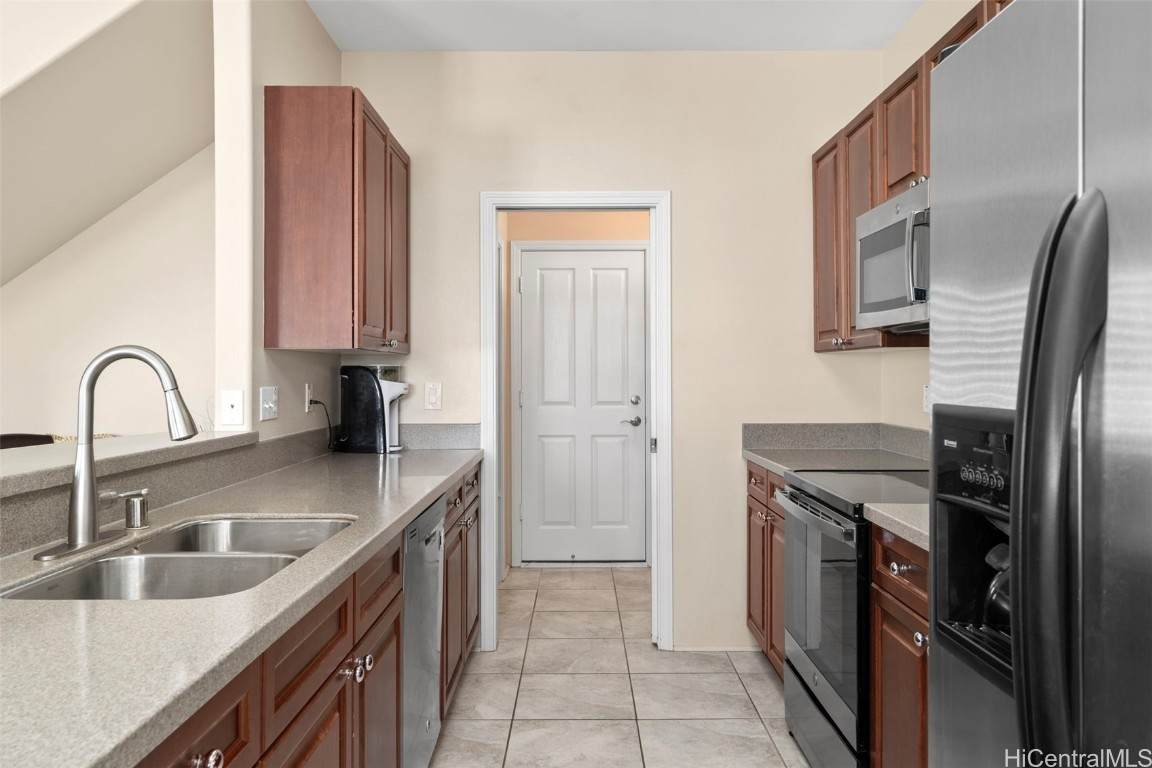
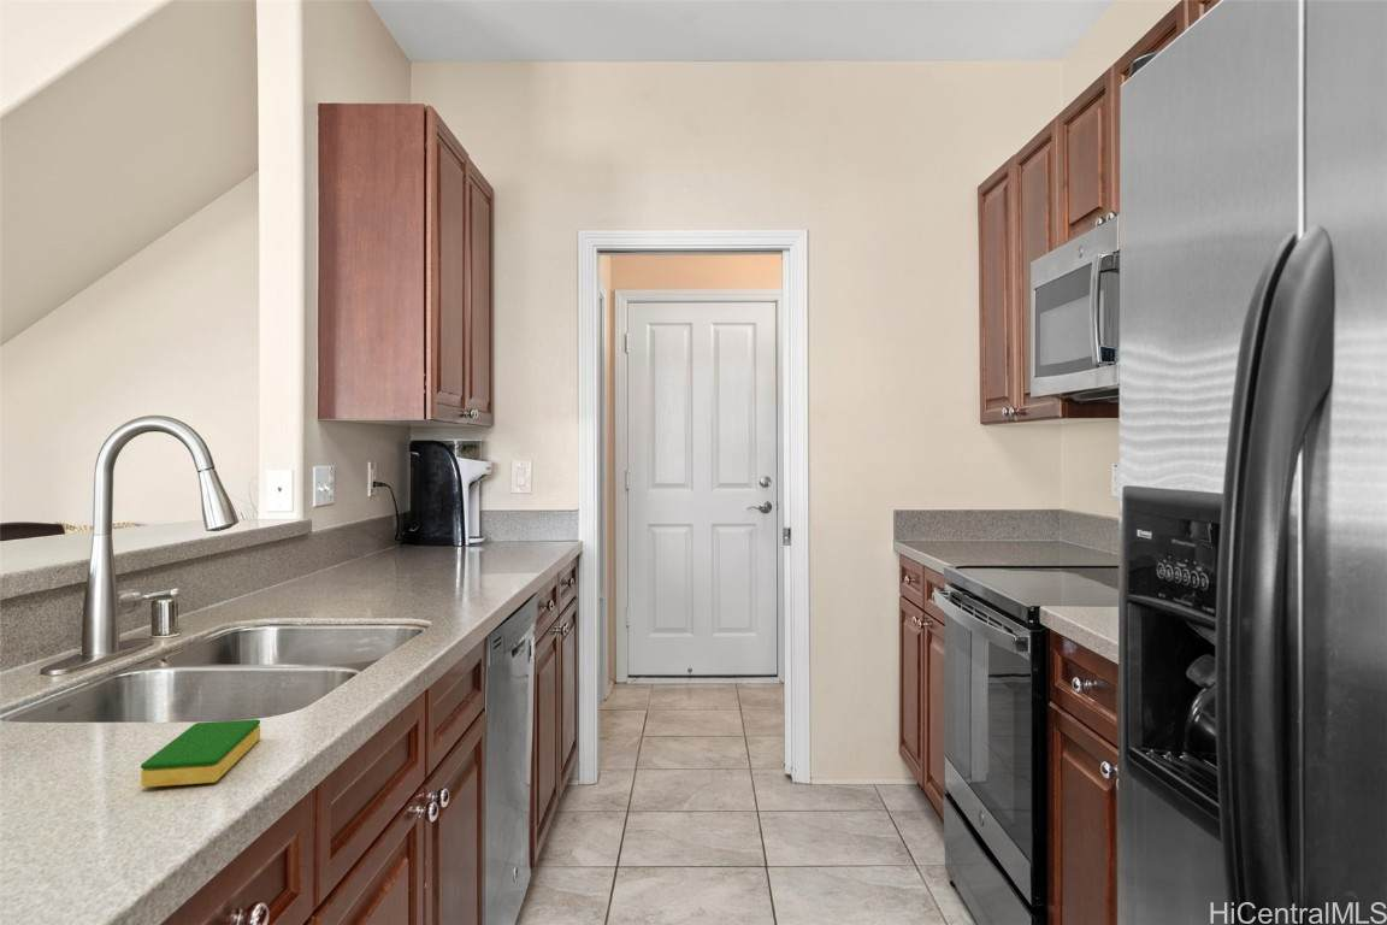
+ dish sponge [140,718,261,789]
